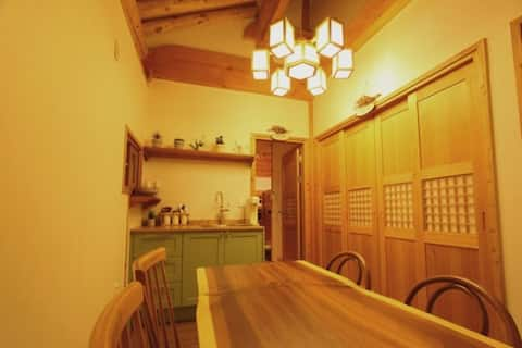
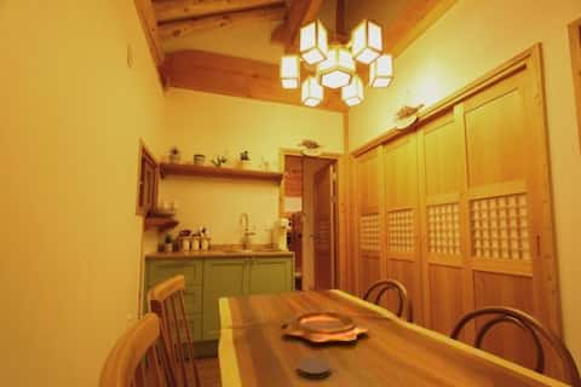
+ decorative bowl [282,310,370,343]
+ coaster [295,356,333,380]
